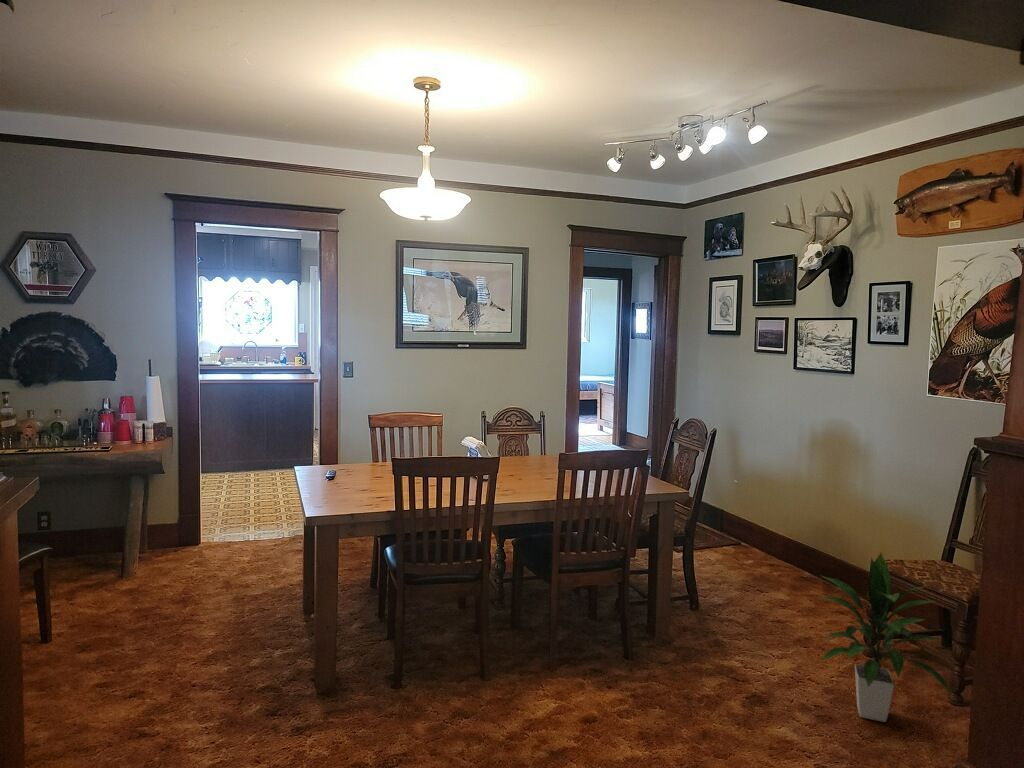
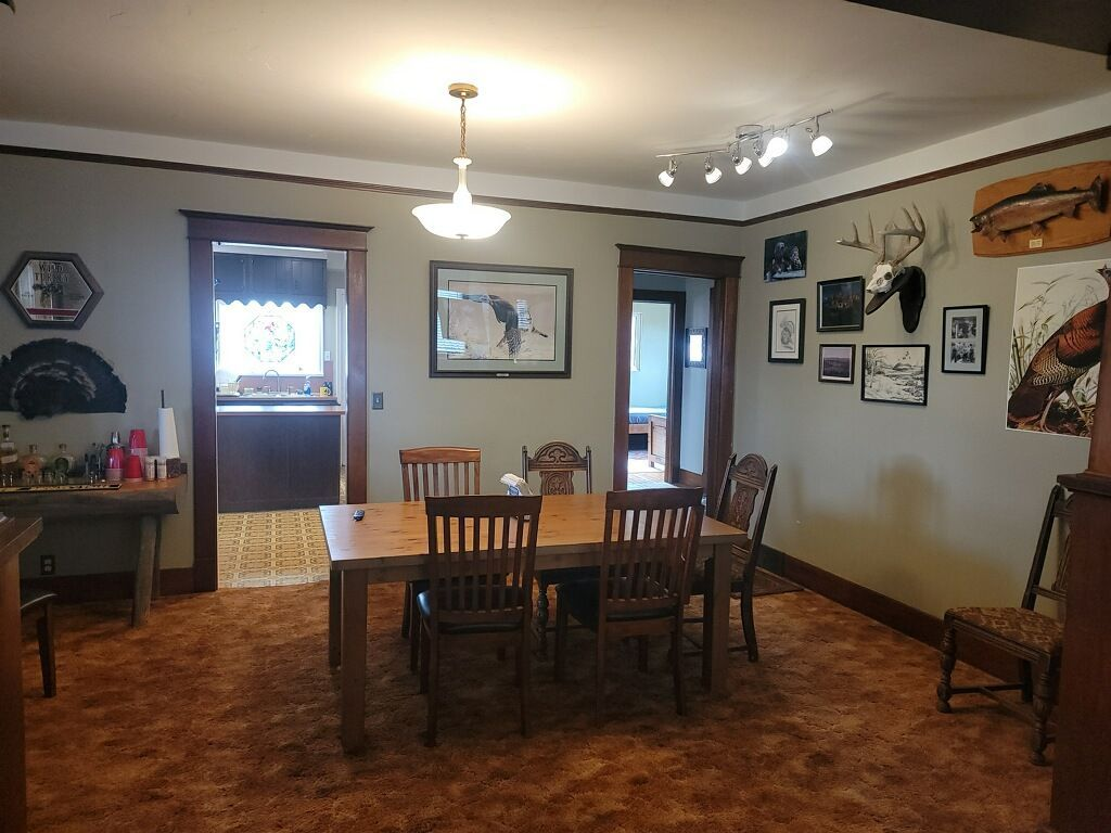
- indoor plant [815,551,956,723]
